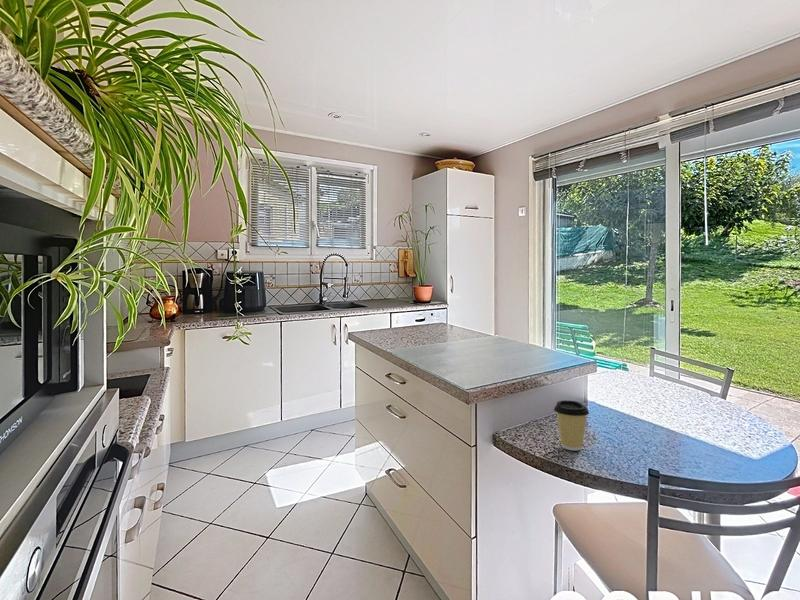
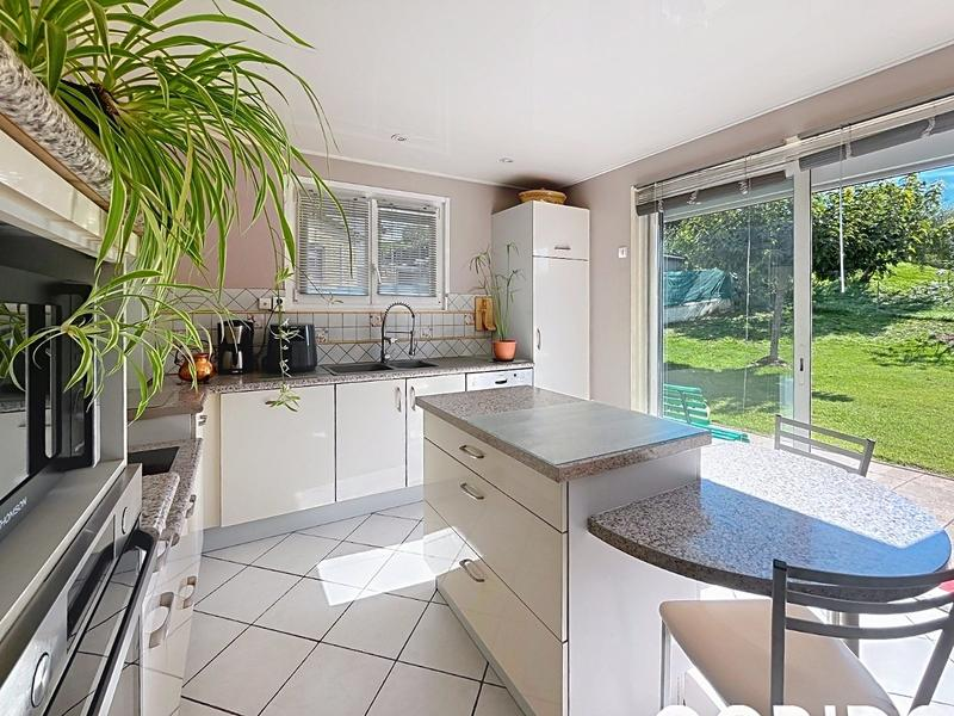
- coffee cup [553,399,590,451]
